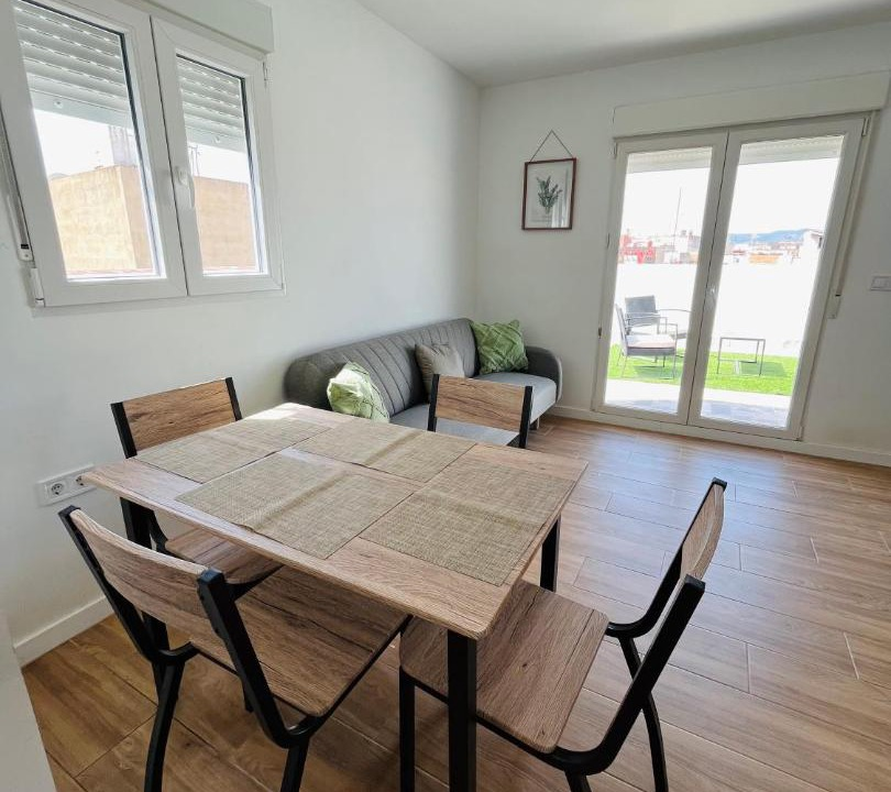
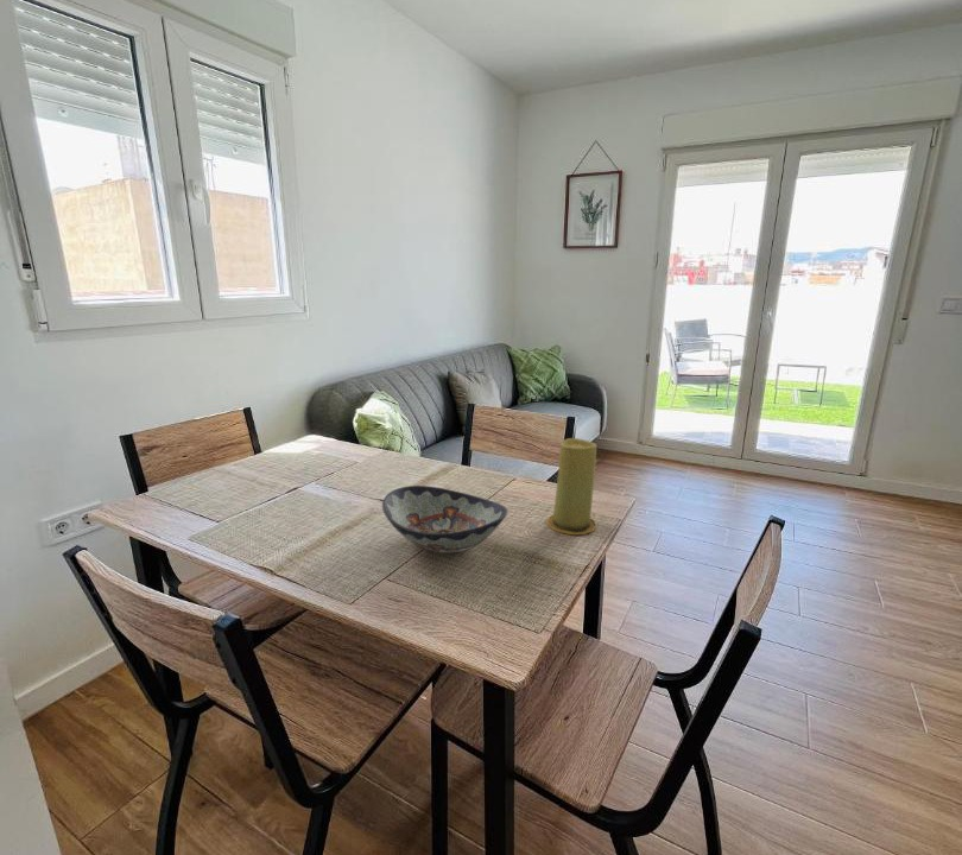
+ candle [546,437,597,536]
+ decorative bowl [381,484,508,555]
